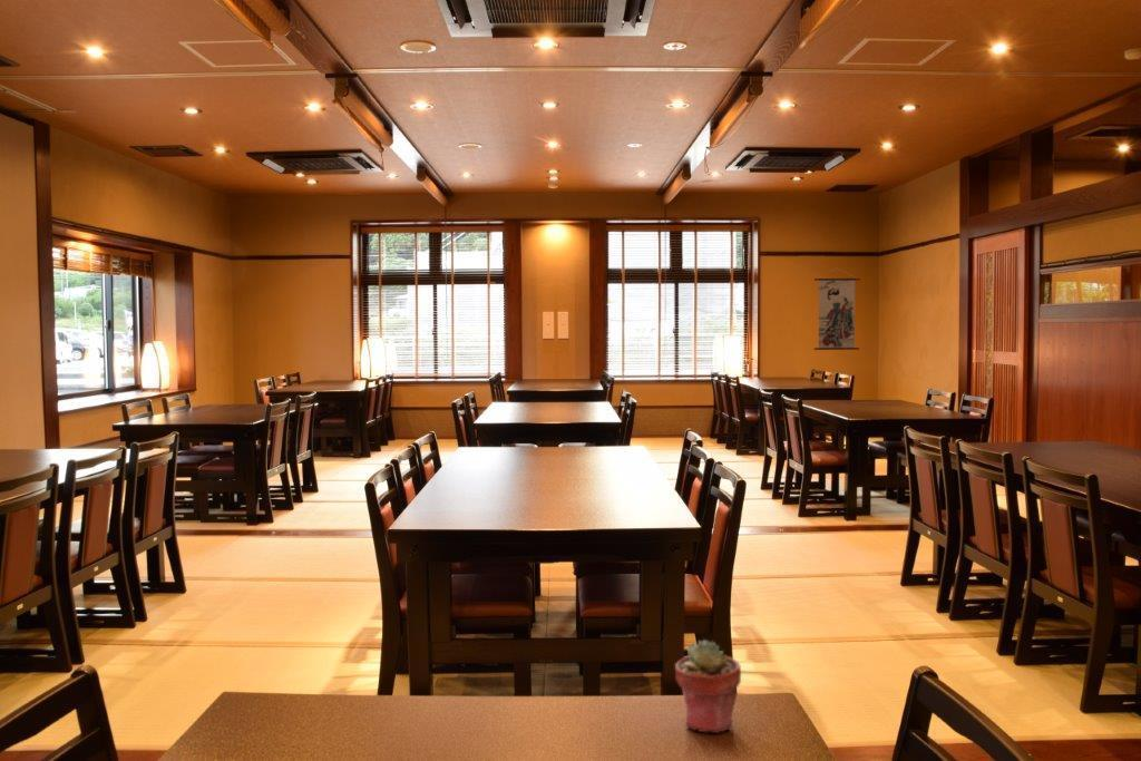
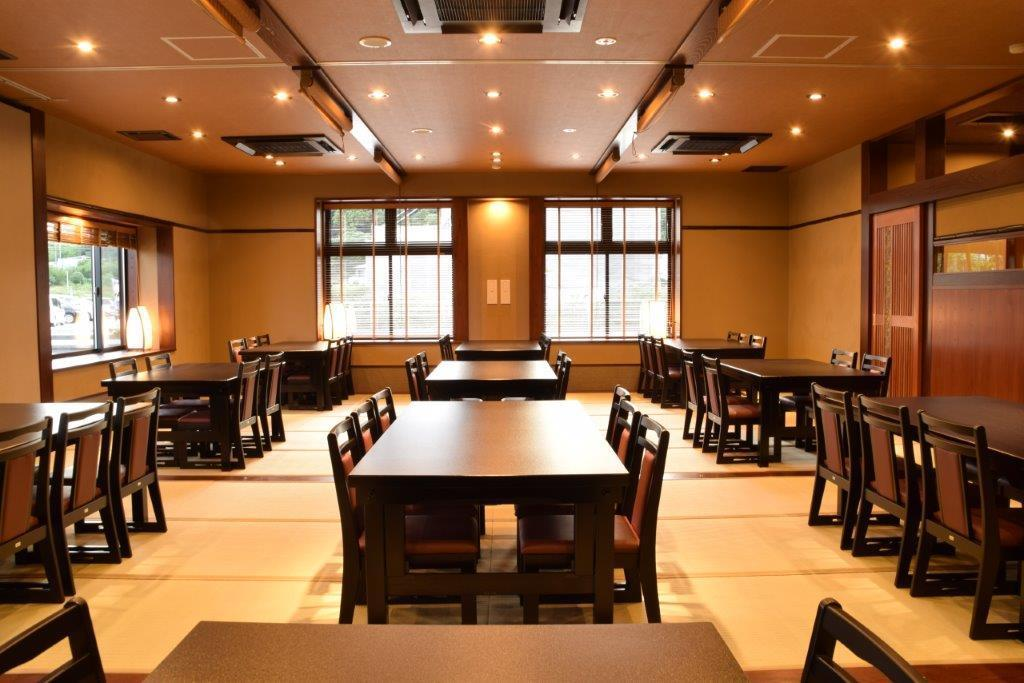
- potted succulent [674,638,742,734]
- wall scroll [813,267,861,351]
